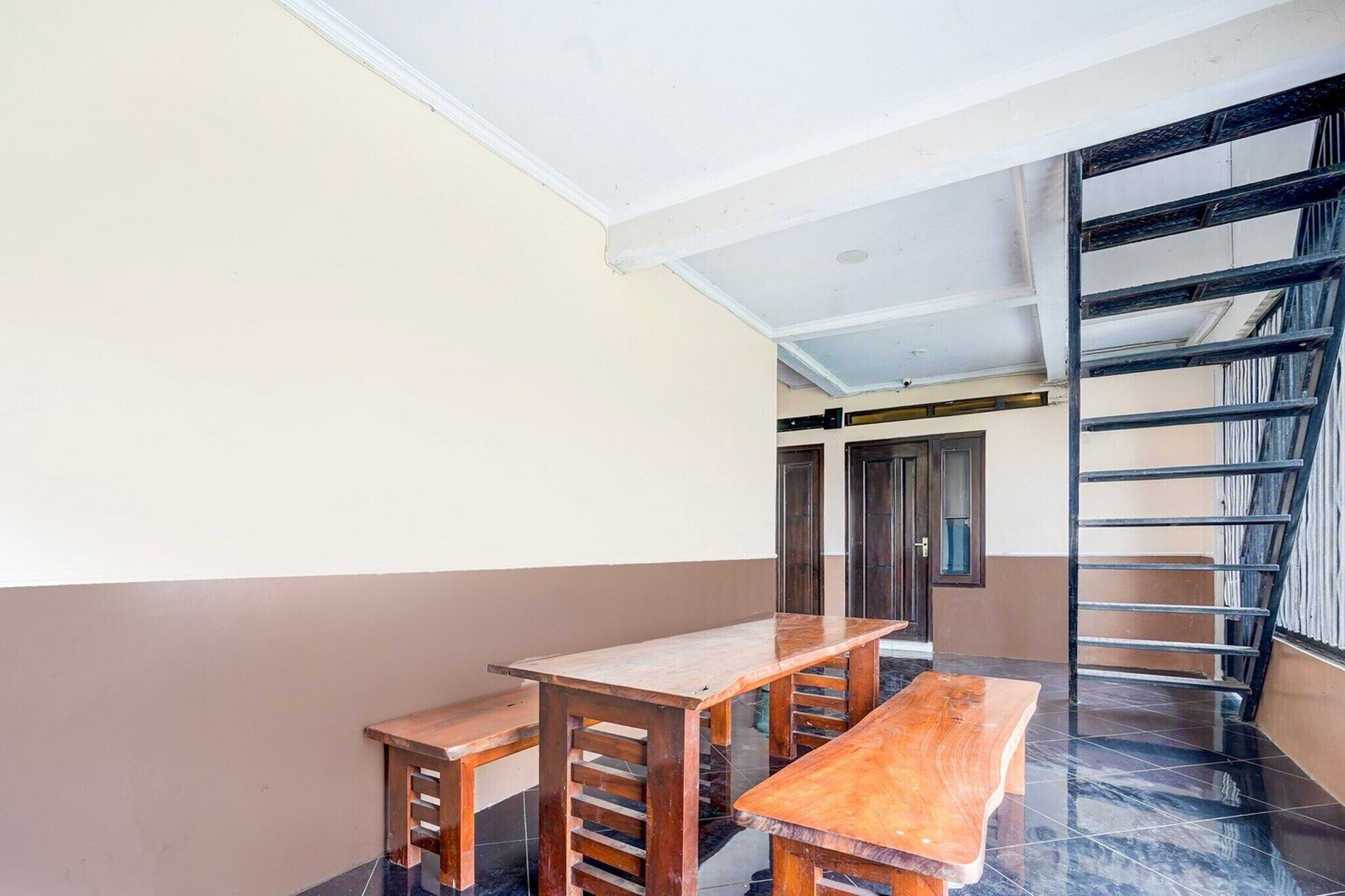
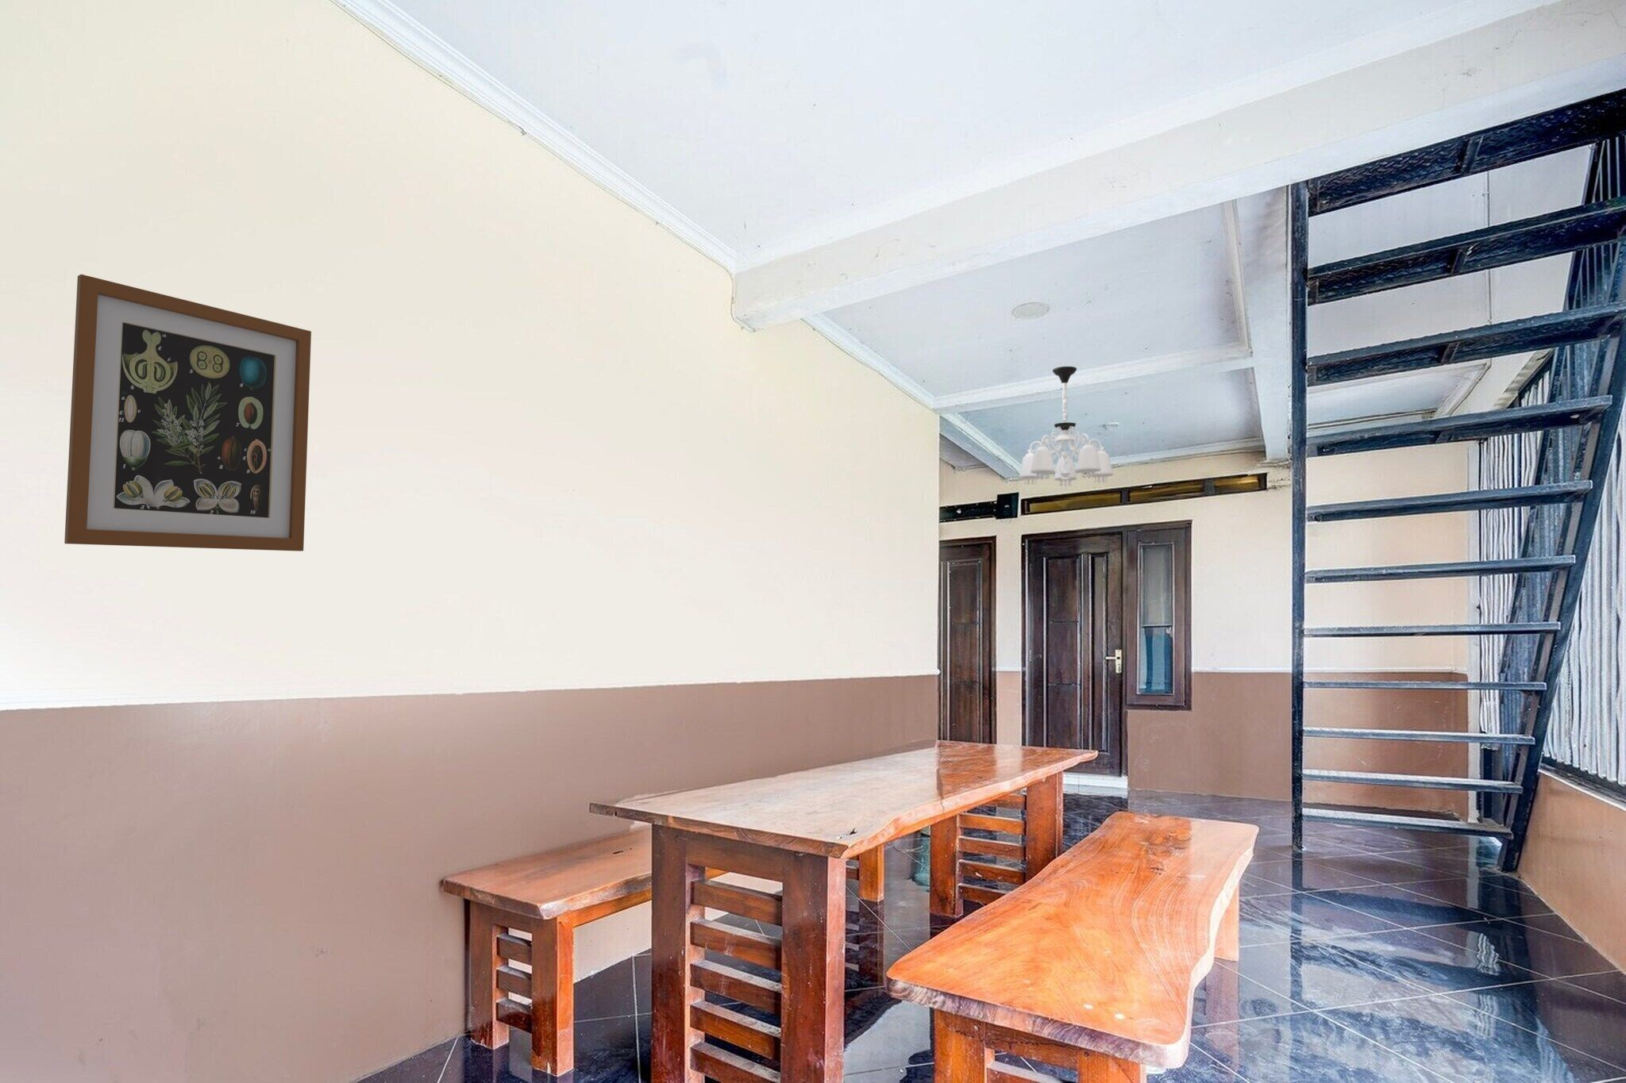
+ wall art [64,273,312,552]
+ chandelier [1019,366,1113,490]
